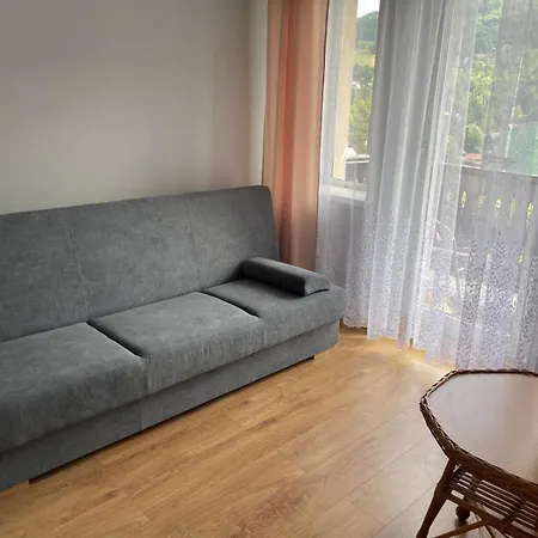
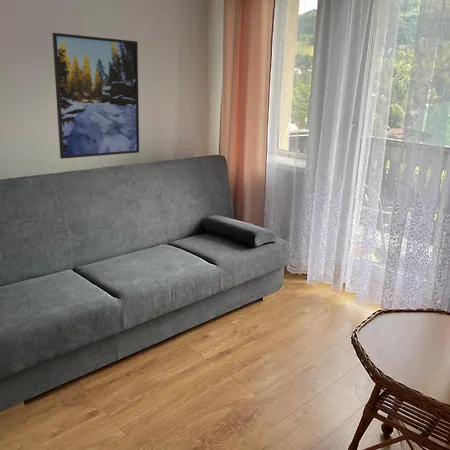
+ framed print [51,32,140,160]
